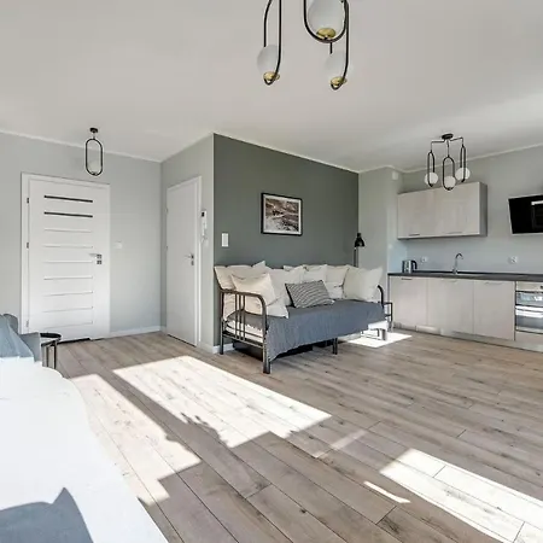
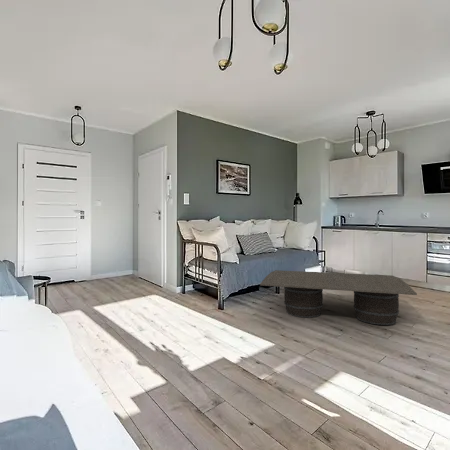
+ coffee table [259,269,418,326]
